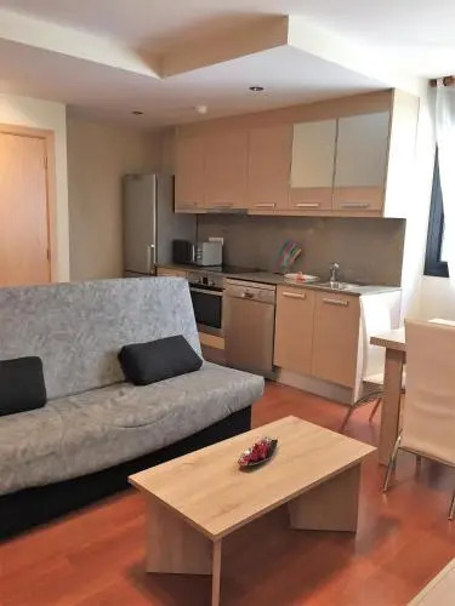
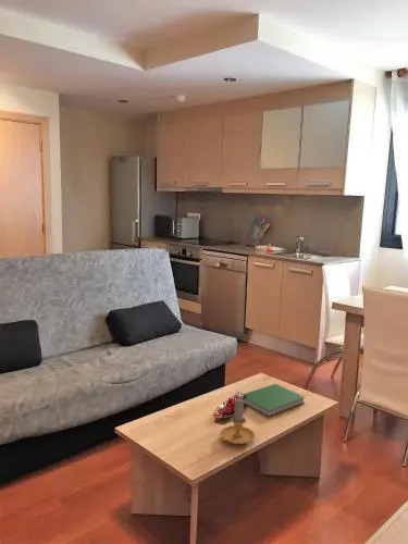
+ hardcover book [242,383,306,418]
+ candle [218,397,256,445]
